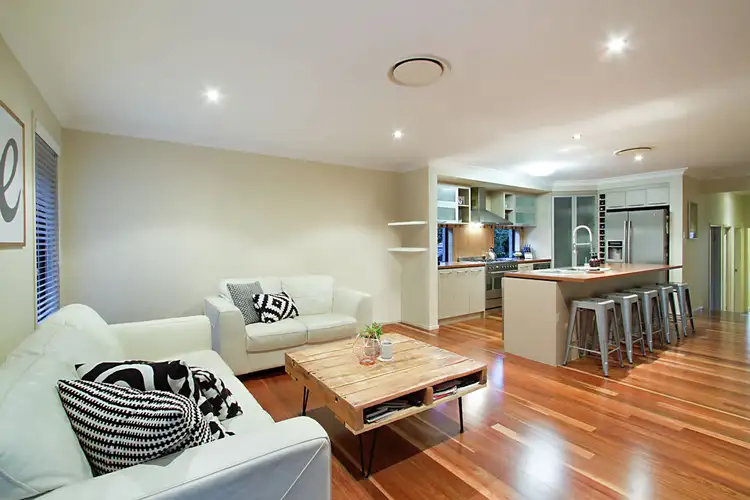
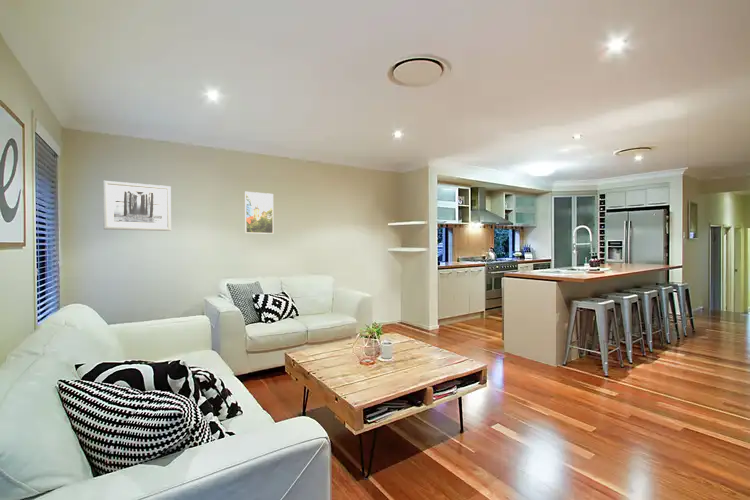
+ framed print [244,191,274,235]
+ wall art [102,180,172,232]
